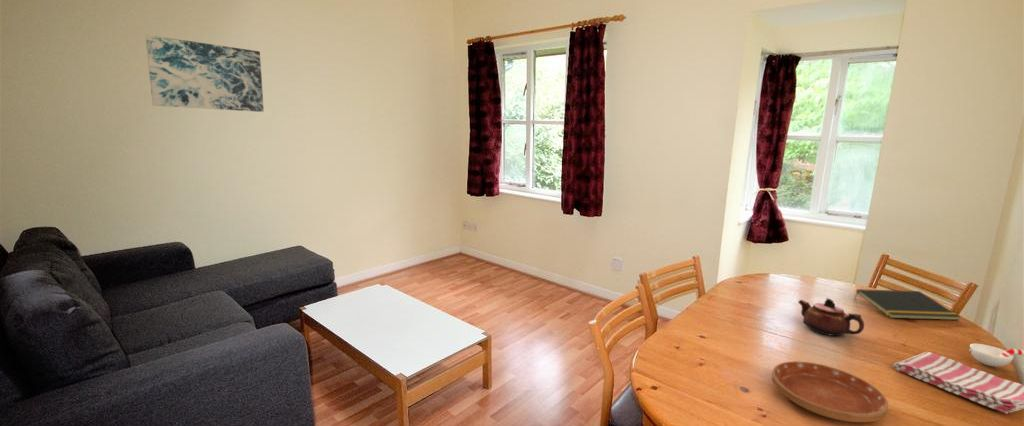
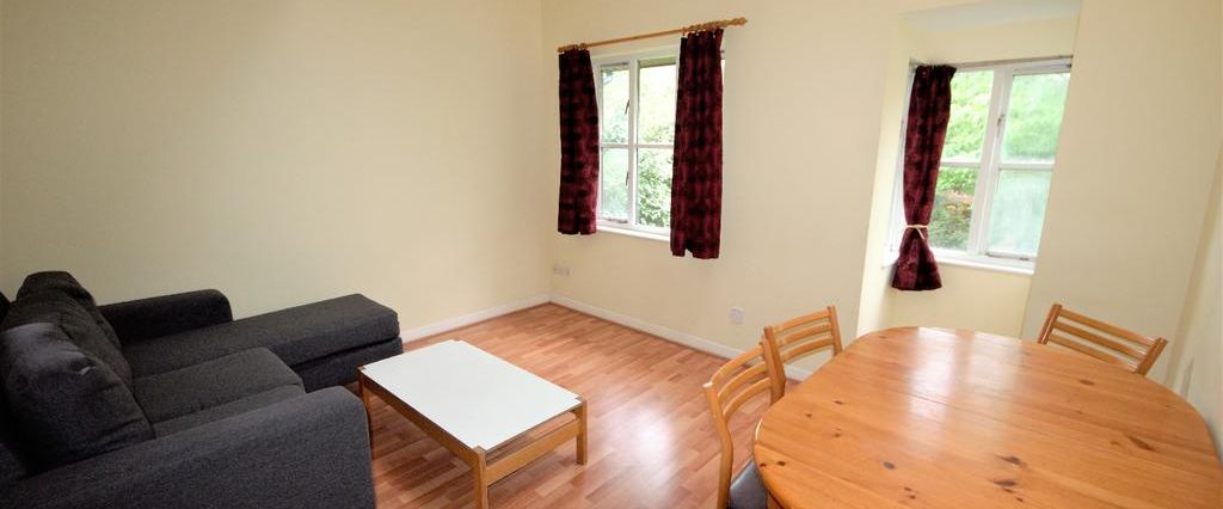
- wall art [145,34,265,113]
- cup [968,343,1024,368]
- teapot [797,297,865,337]
- saucer [771,360,889,423]
- notepad [853,288,961,321]
- dish towel [892,351,1024,415]
